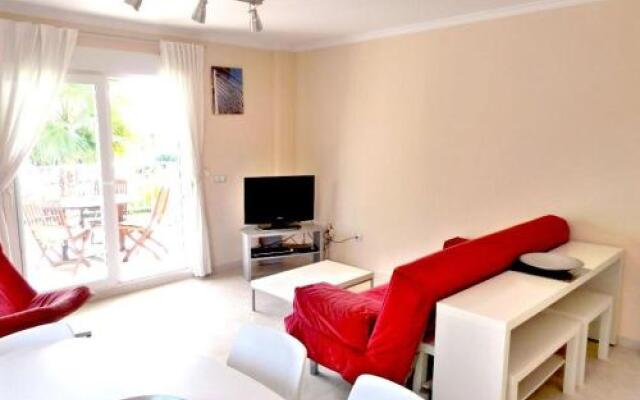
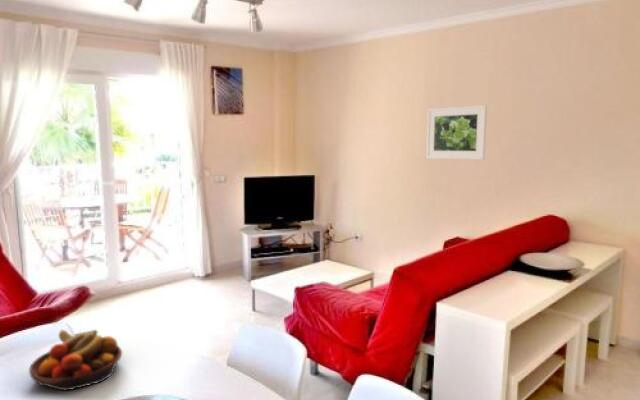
+ fruit bowl [28,328,123,392]
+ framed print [425,104,488,161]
